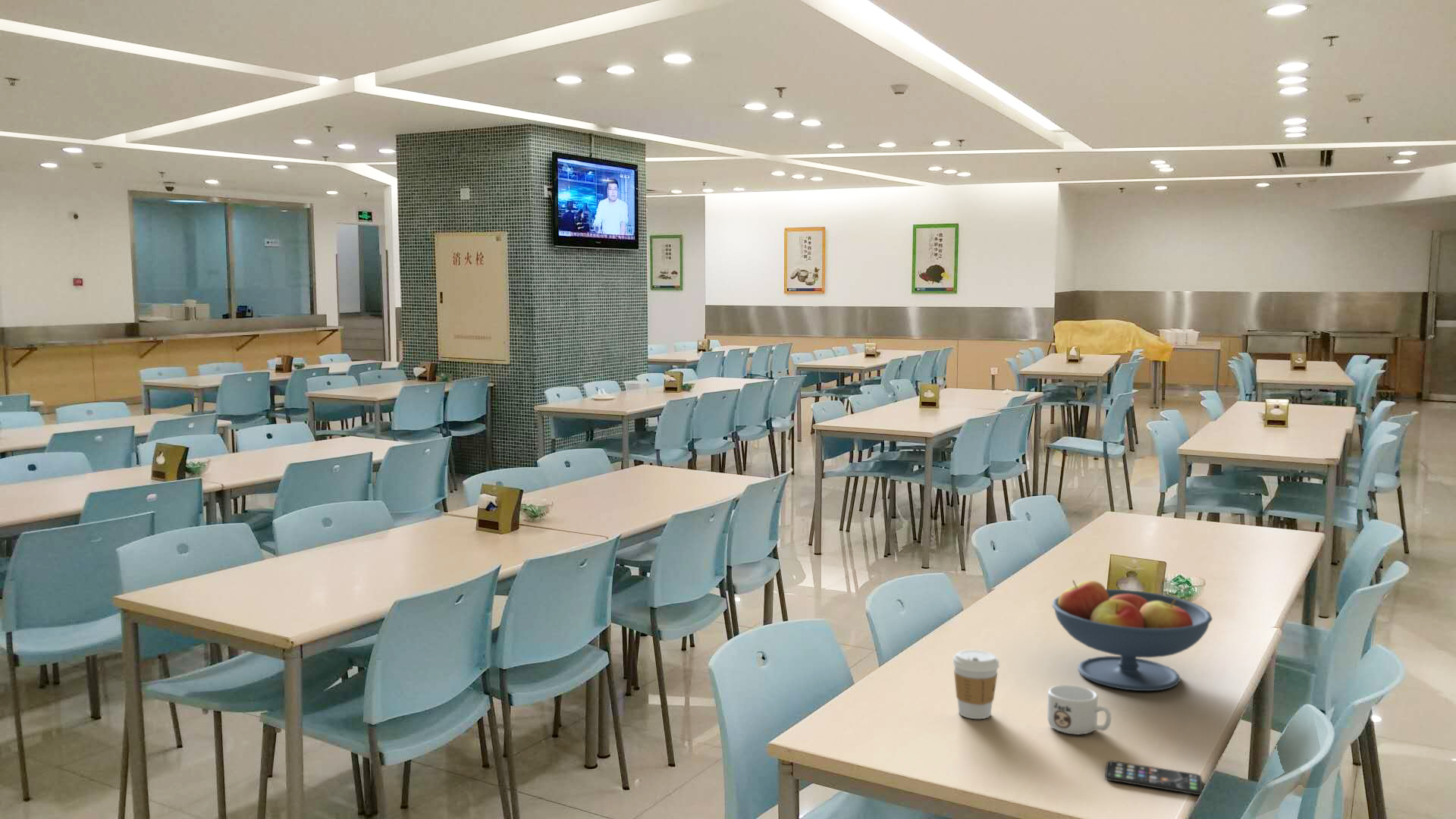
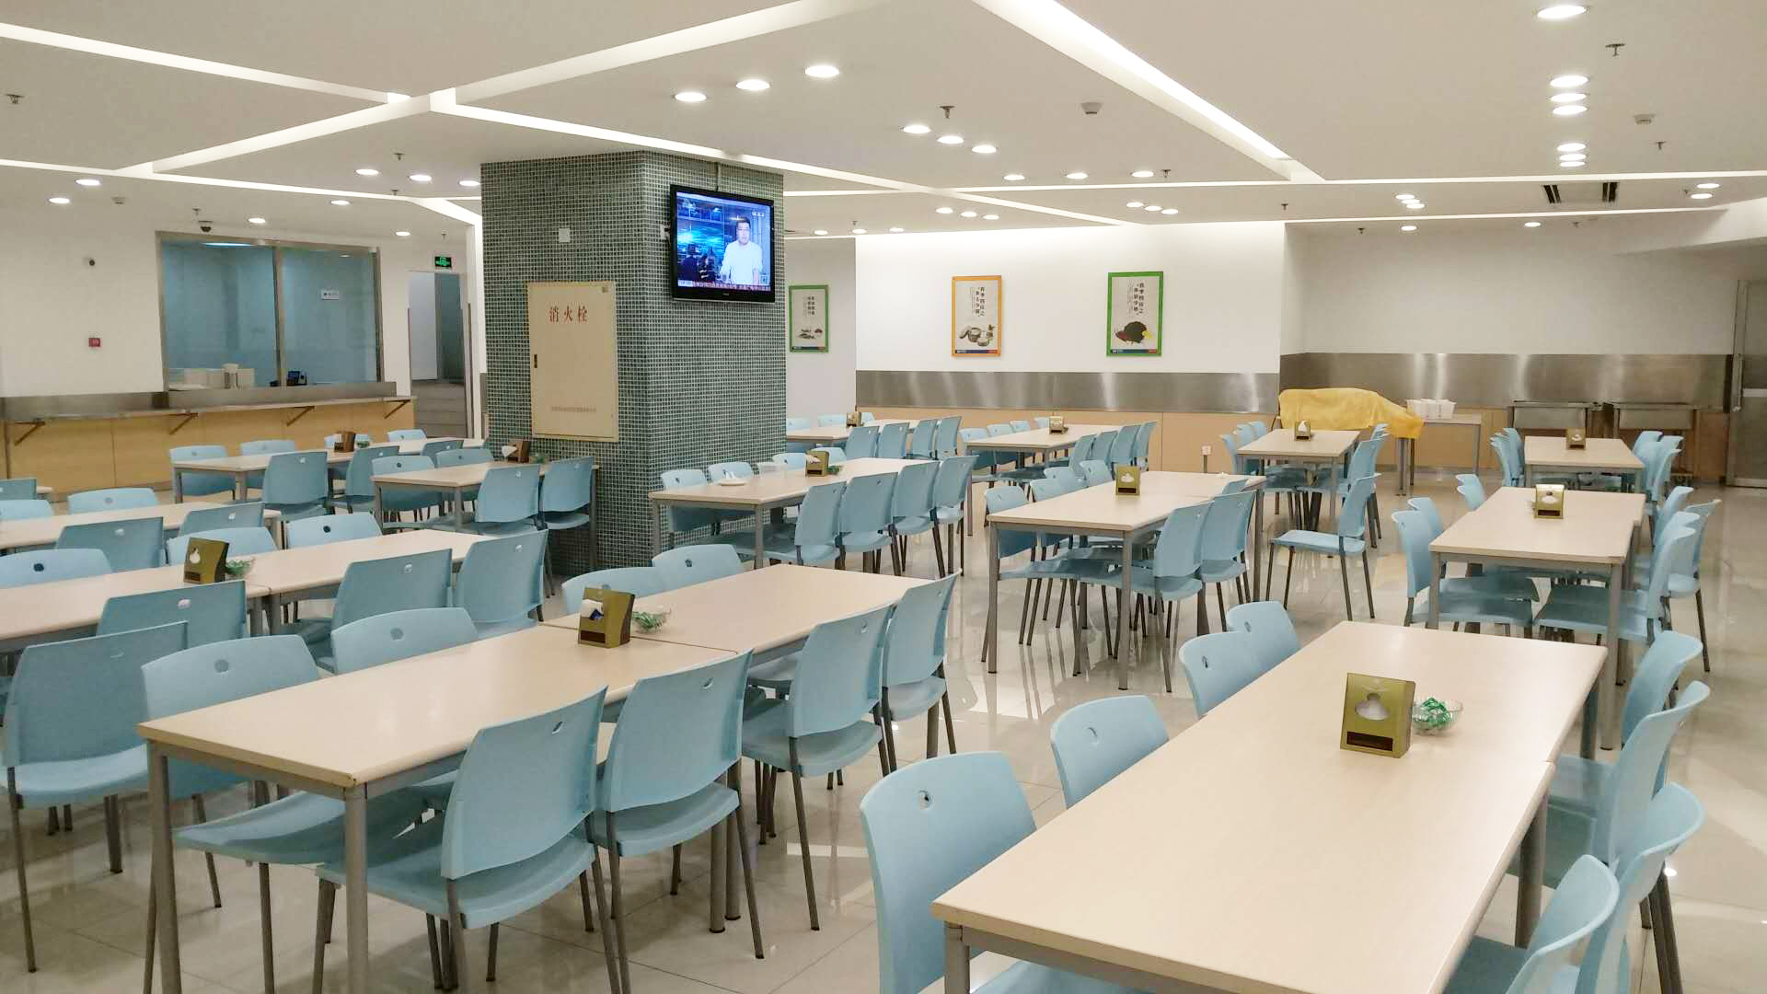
- coffee cup [952,649,999,720]
- mug [1047,684,1112,736]
- fruit bowl [1052,579,1213,692]
- smartphone [1104,760,1203,795]
